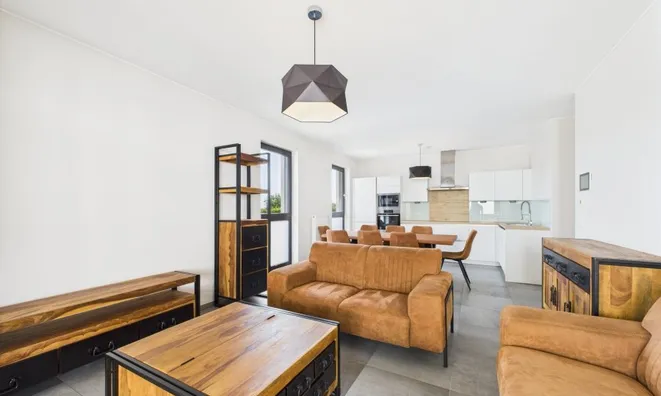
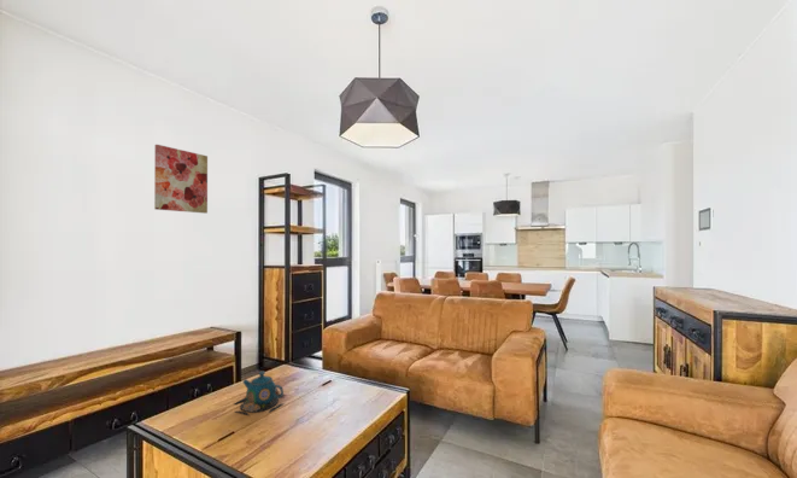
+ teapot [233,371,287,416]
+ wall art [153,144,209,215]
